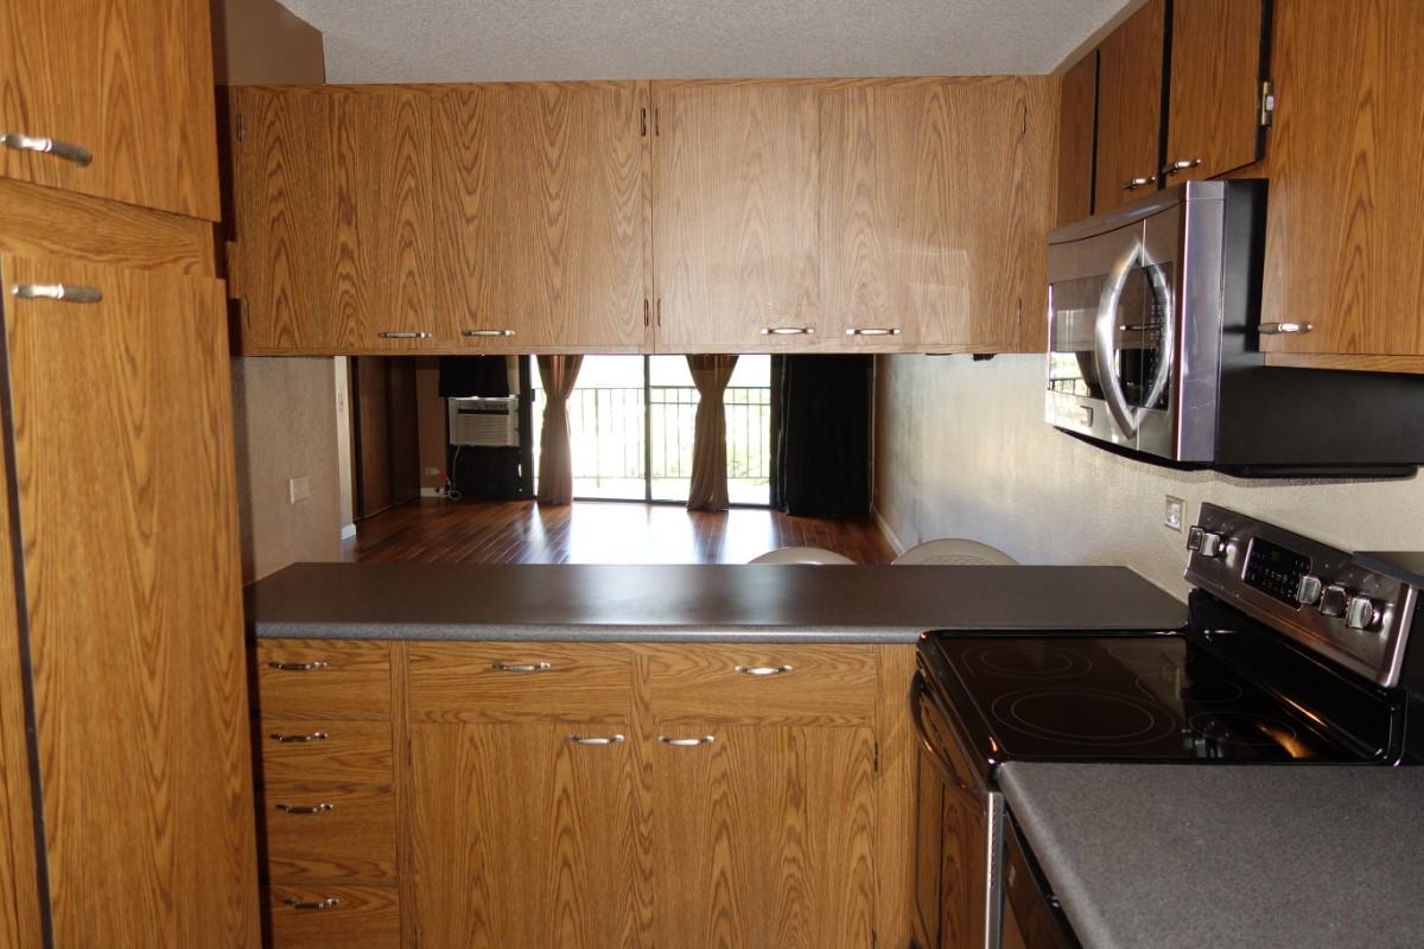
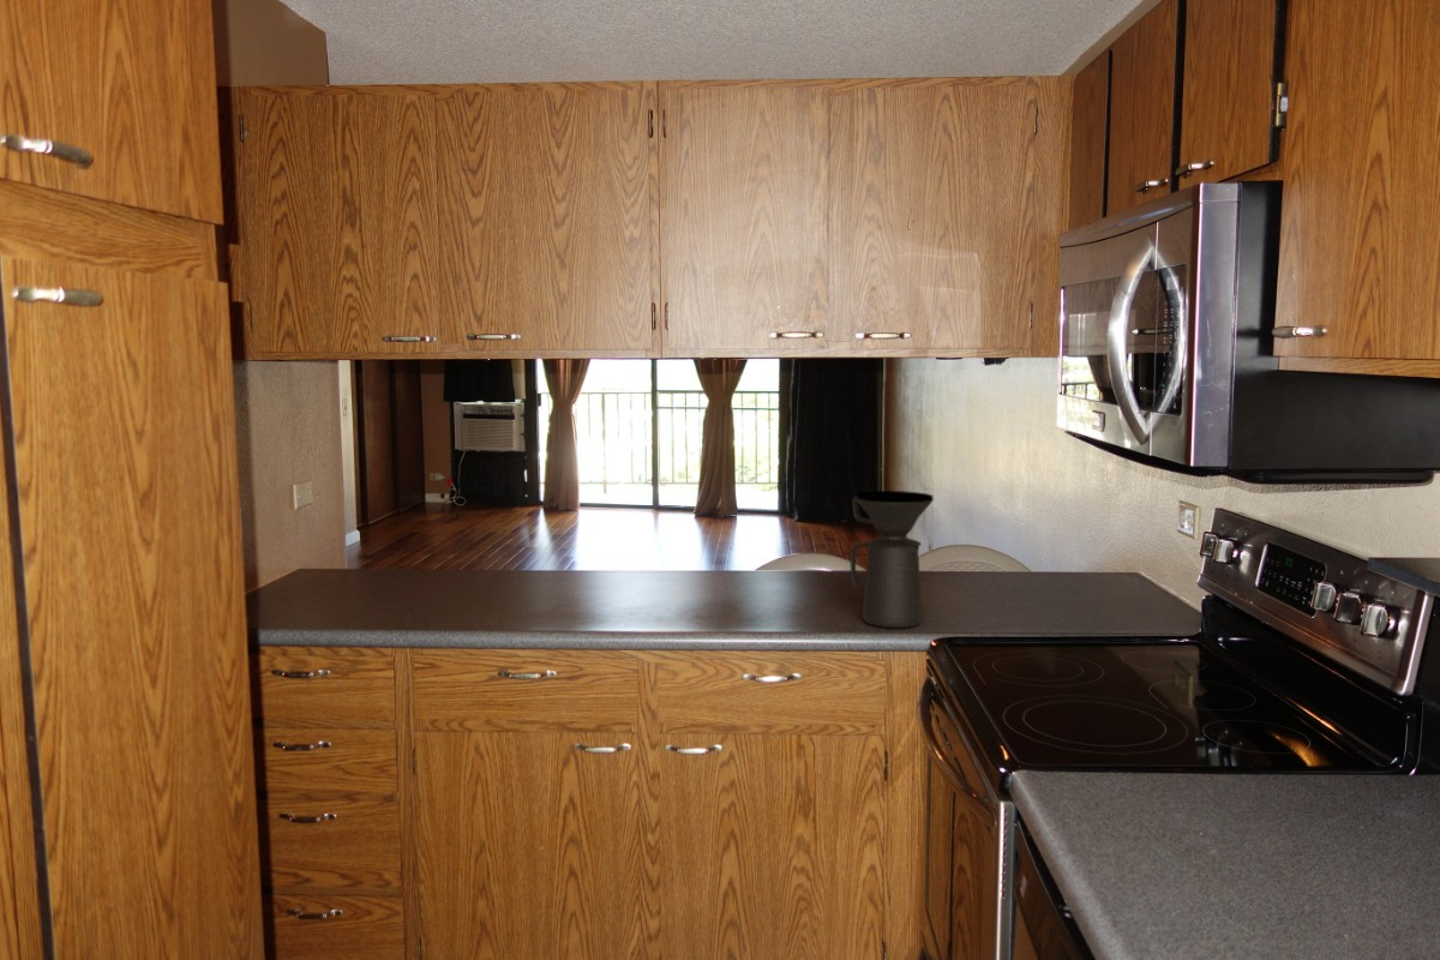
+ coffee maker [848,490,935,629]
